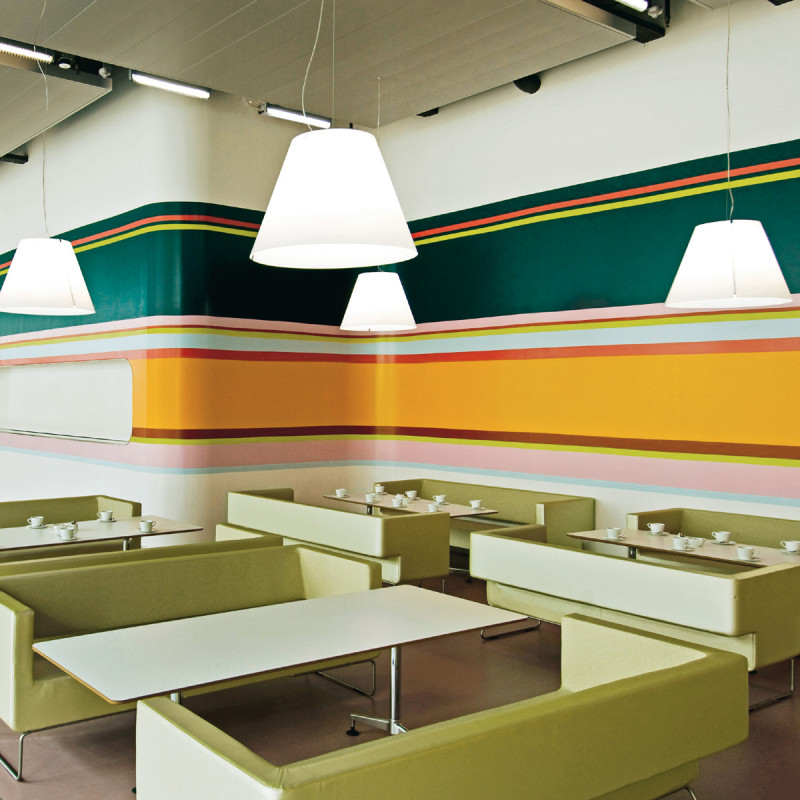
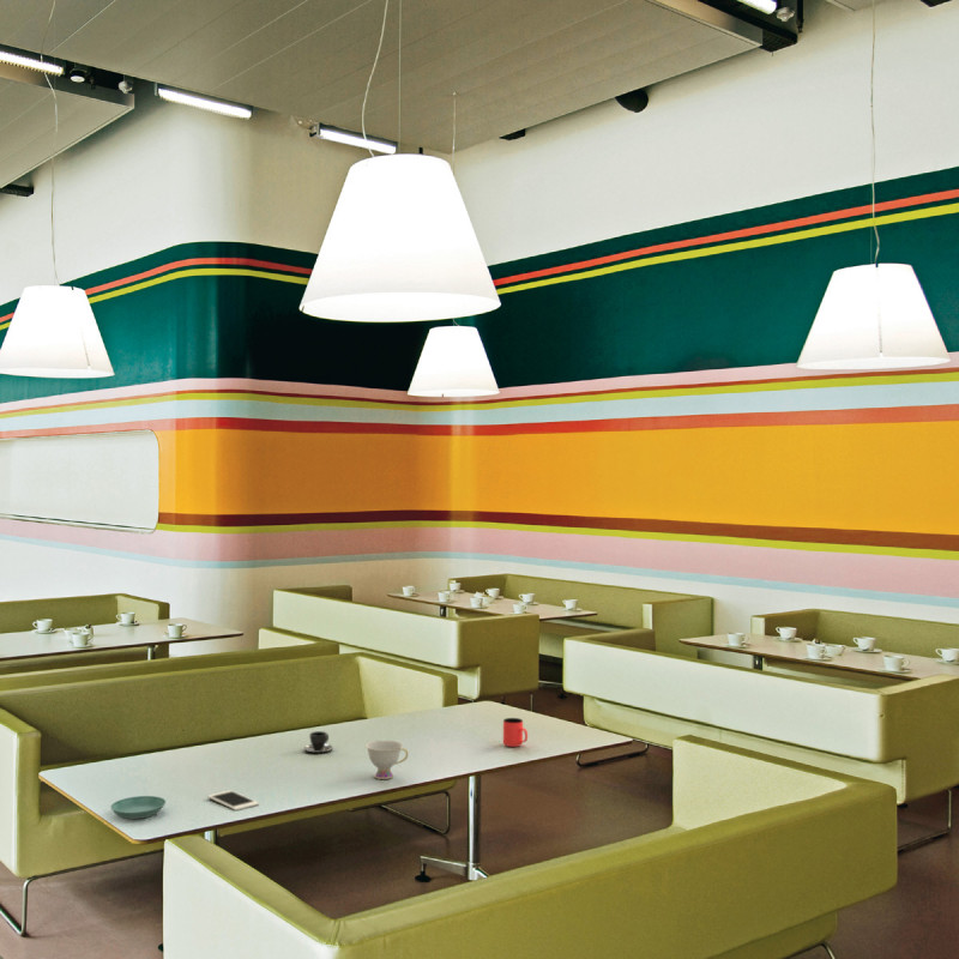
+ teacup [364,740,409,780]
+ cup [502,717,529,748]
+ teacup [303,730,333,753]
+ cell phone [207,789,260,812]
+ saucer [109,795,167,820]
